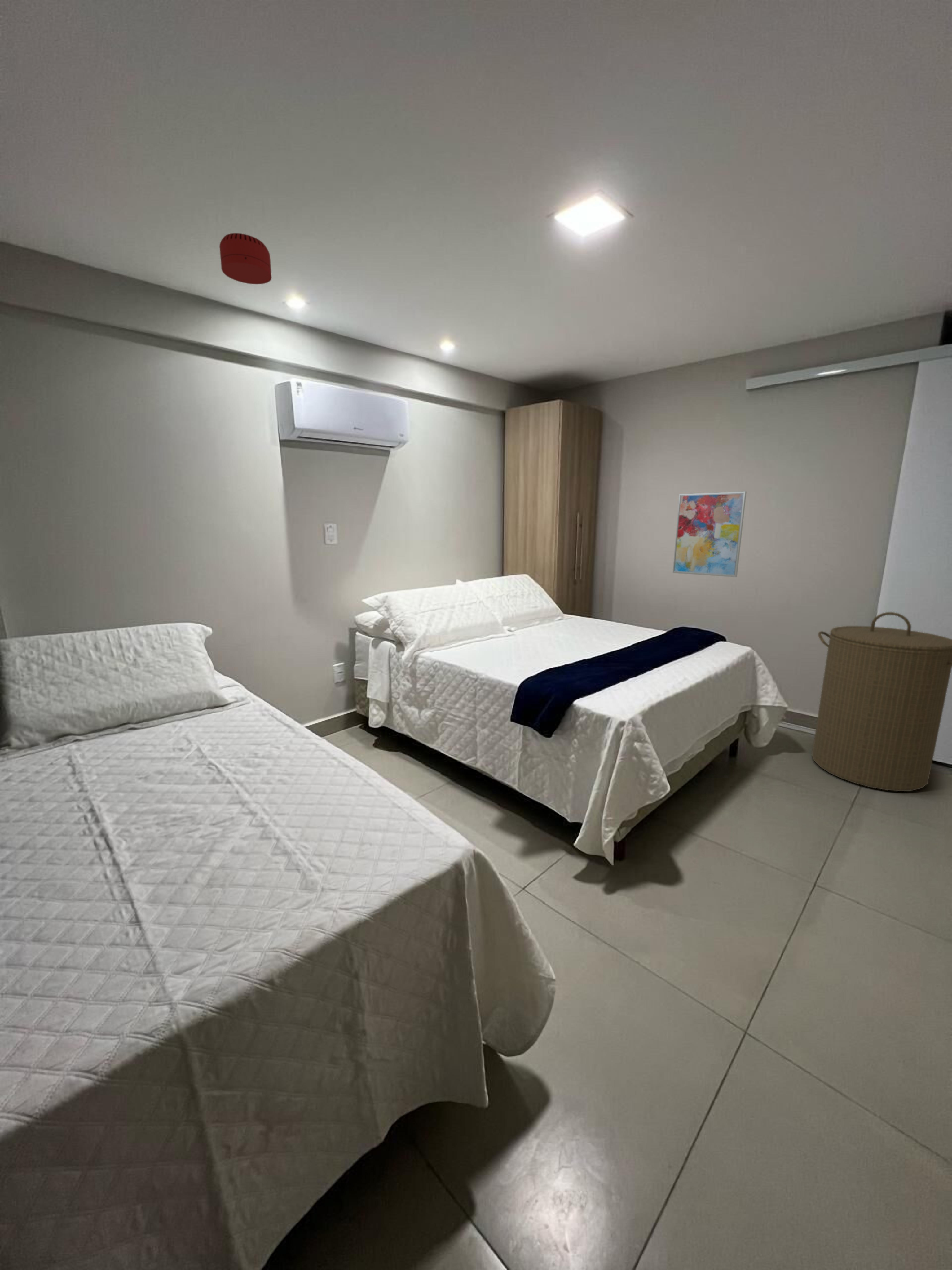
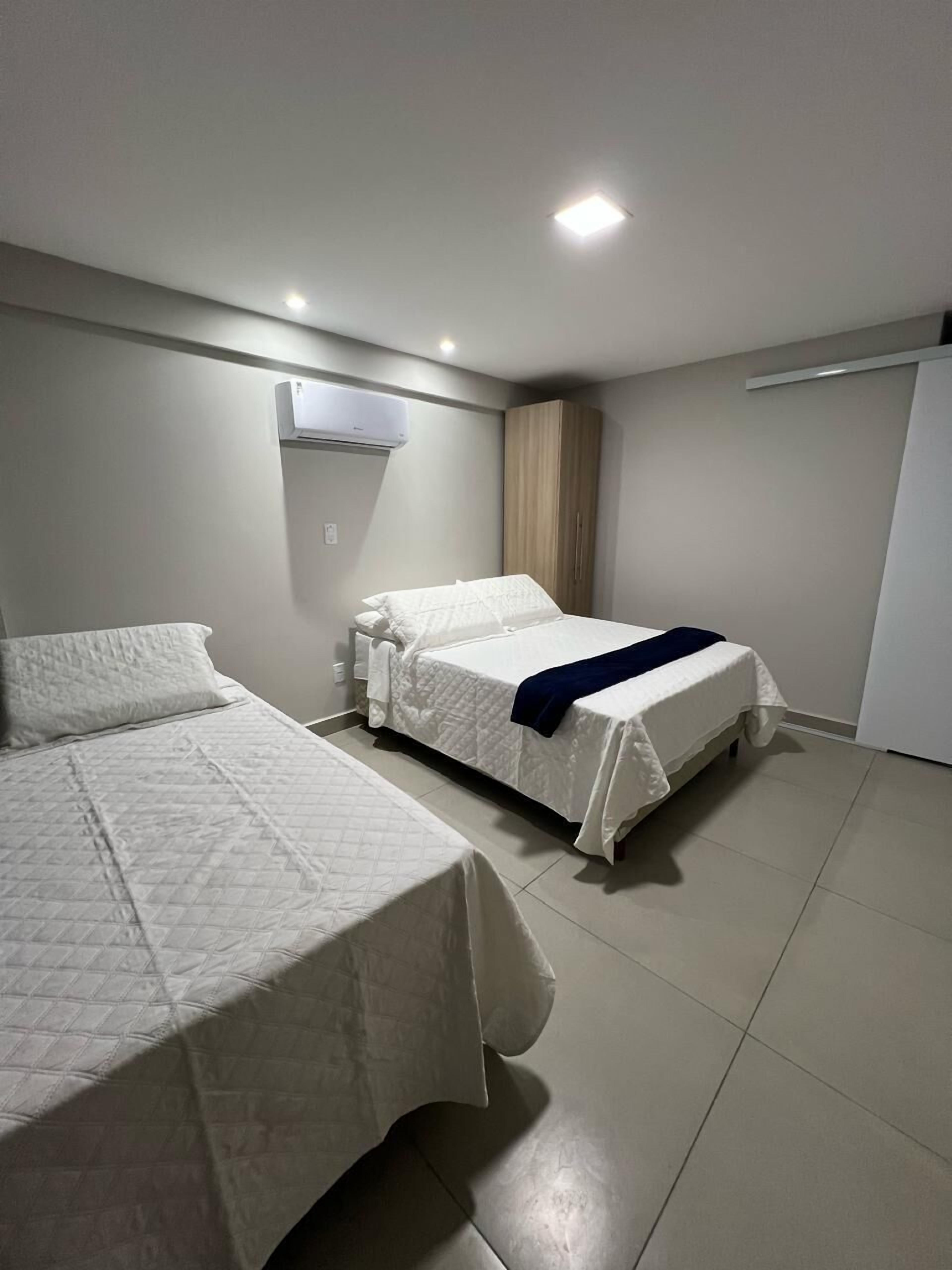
- smoke detector [219,233,272,285]
- wall art [672,491,747,578]
- laundry hamper [812,612,952,792]
